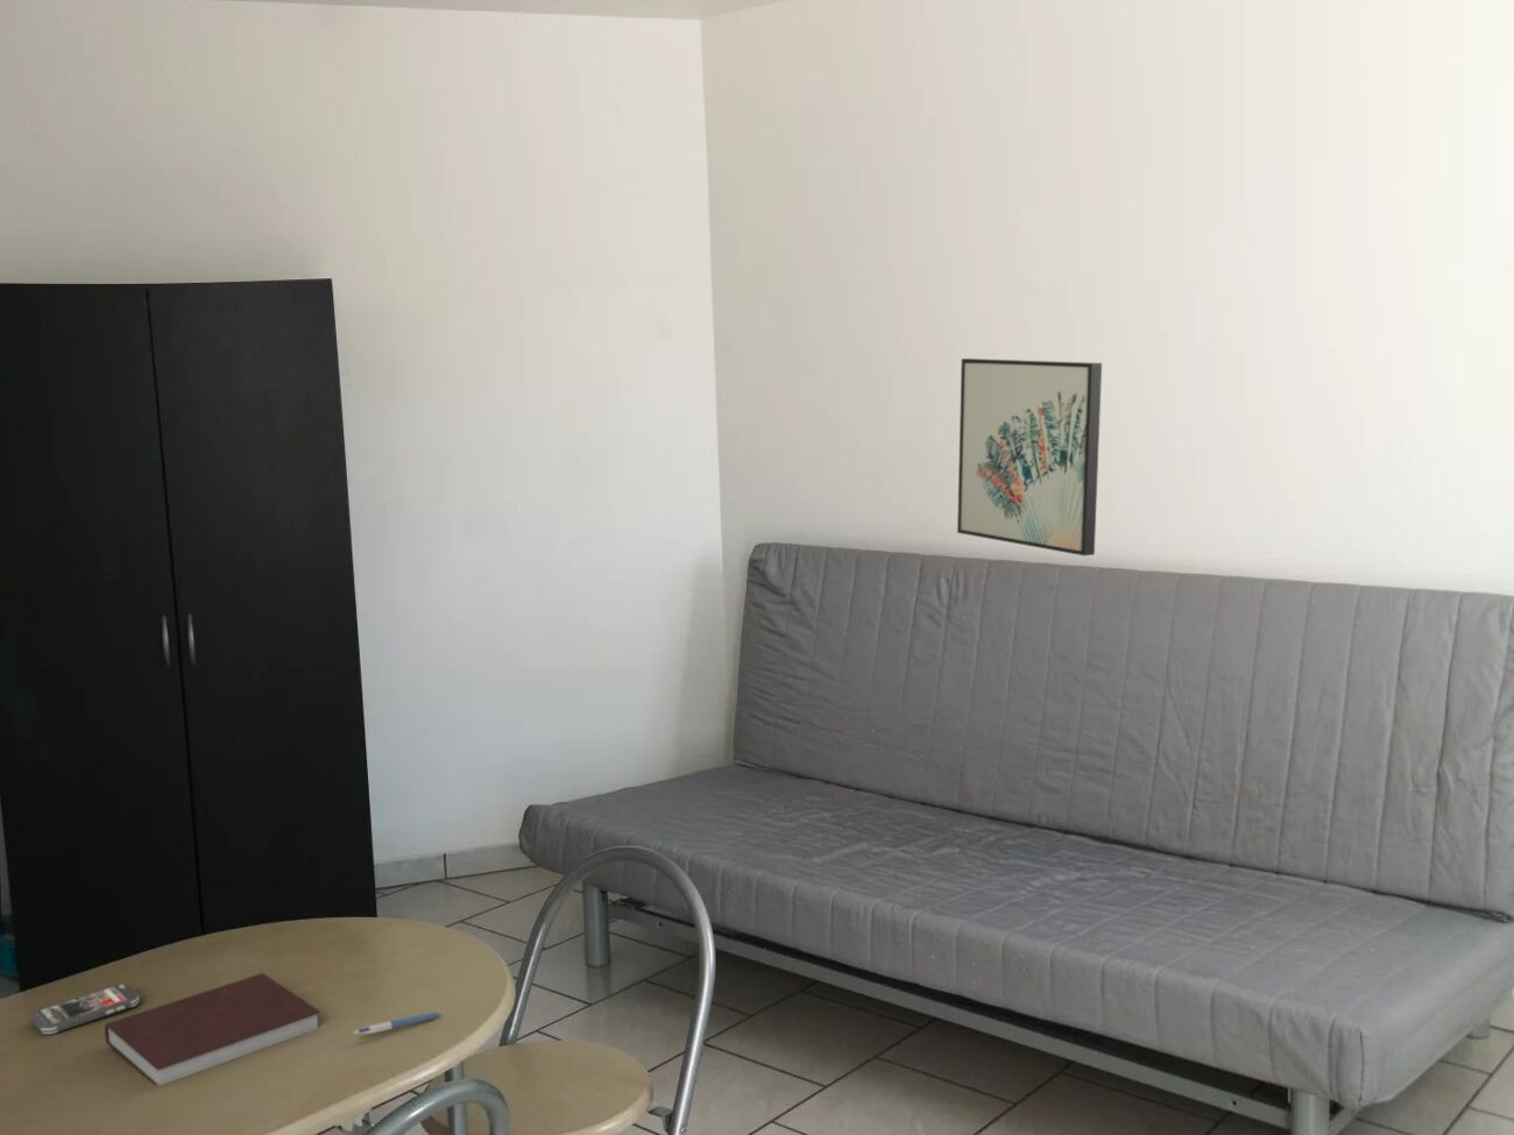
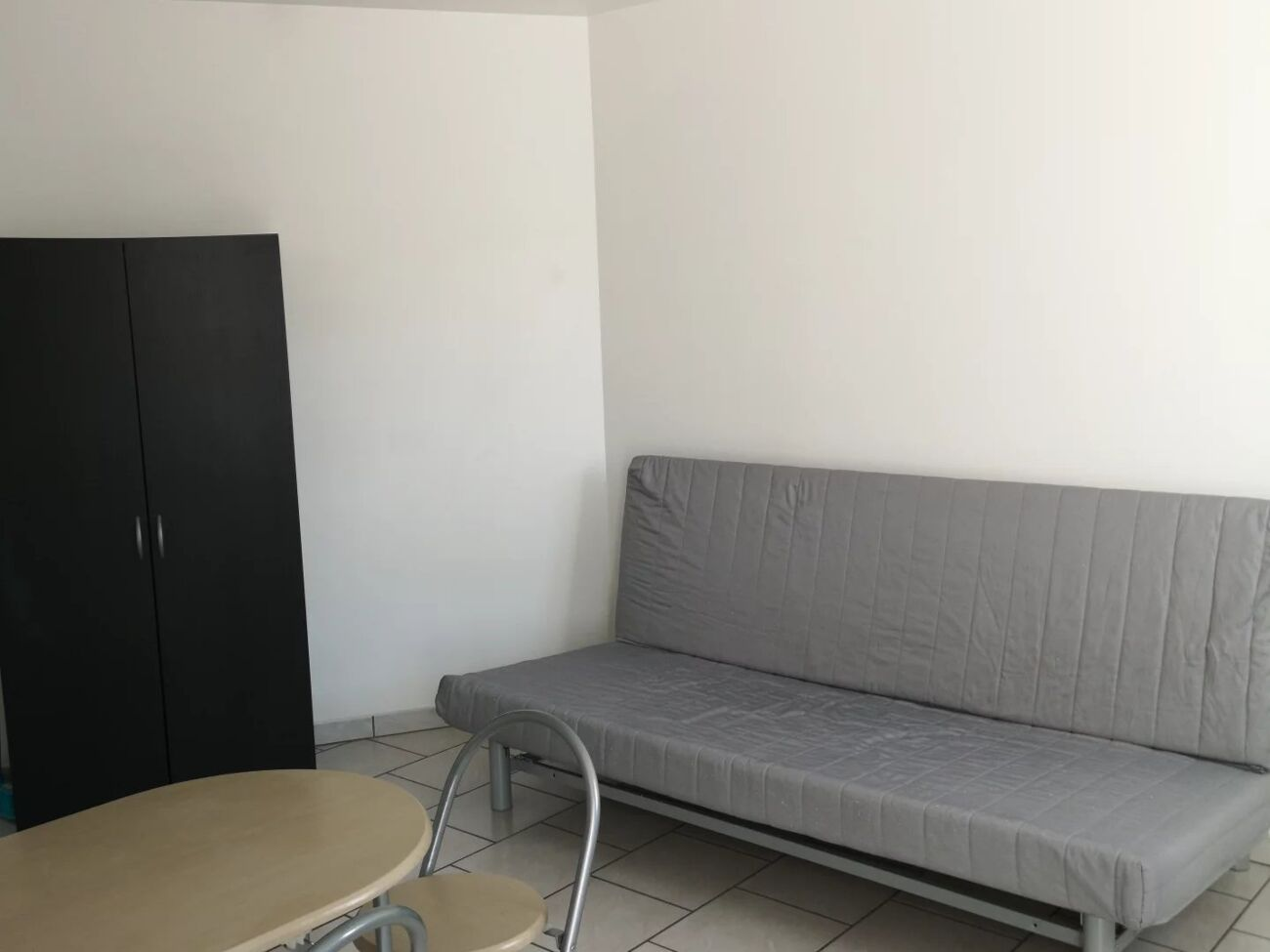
- wall art [956,358,1103,557]
- smartphone [30,982,141,1036]
- notebook [104,972,323,1086]
- pen [352,1012,442,1036]
